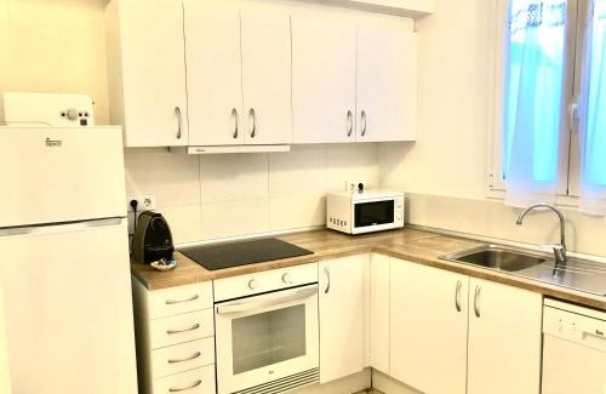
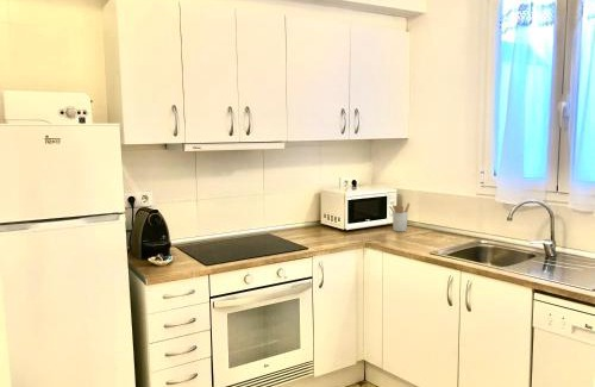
+ utensil holder [388,202,411,232]
